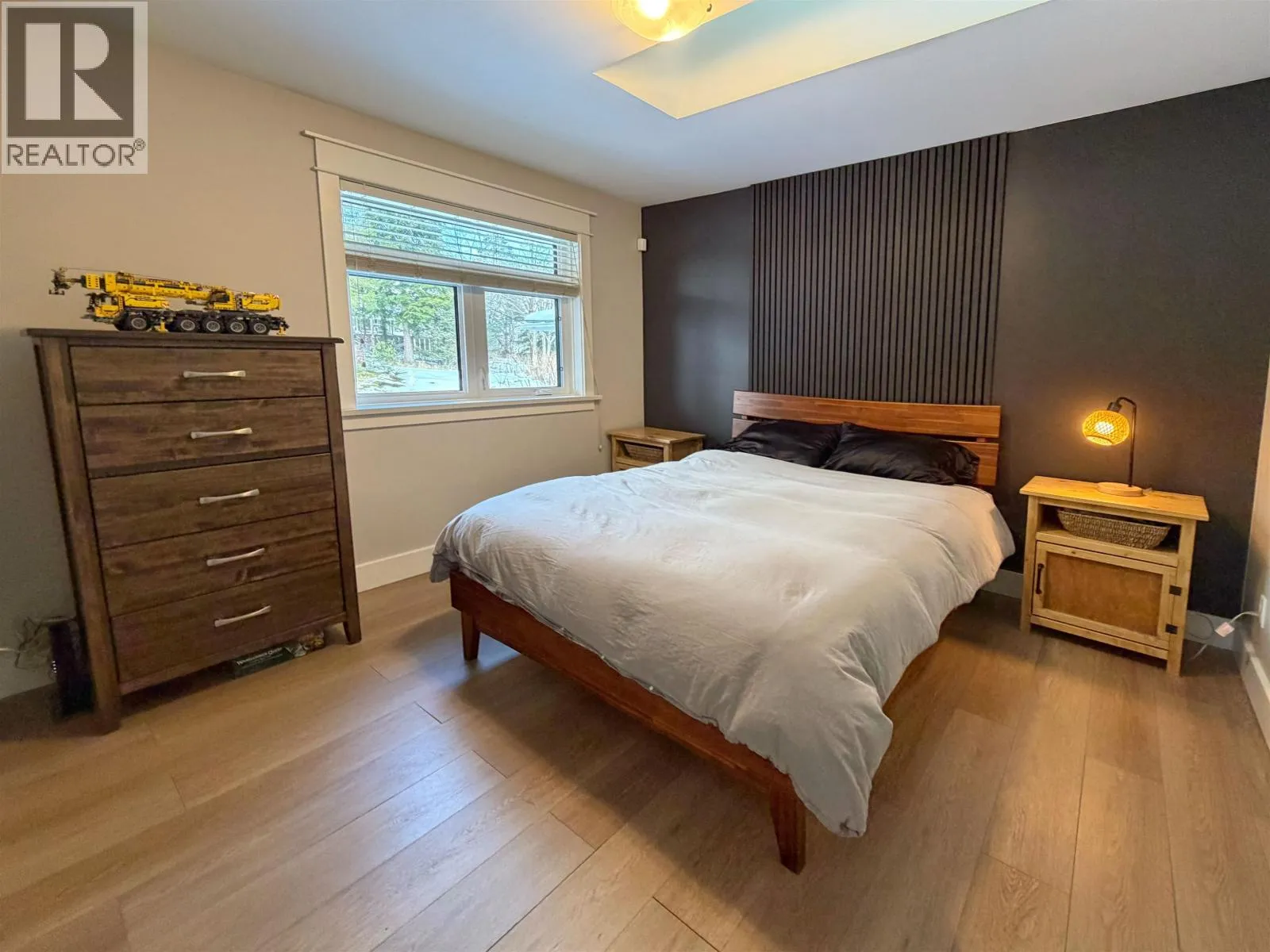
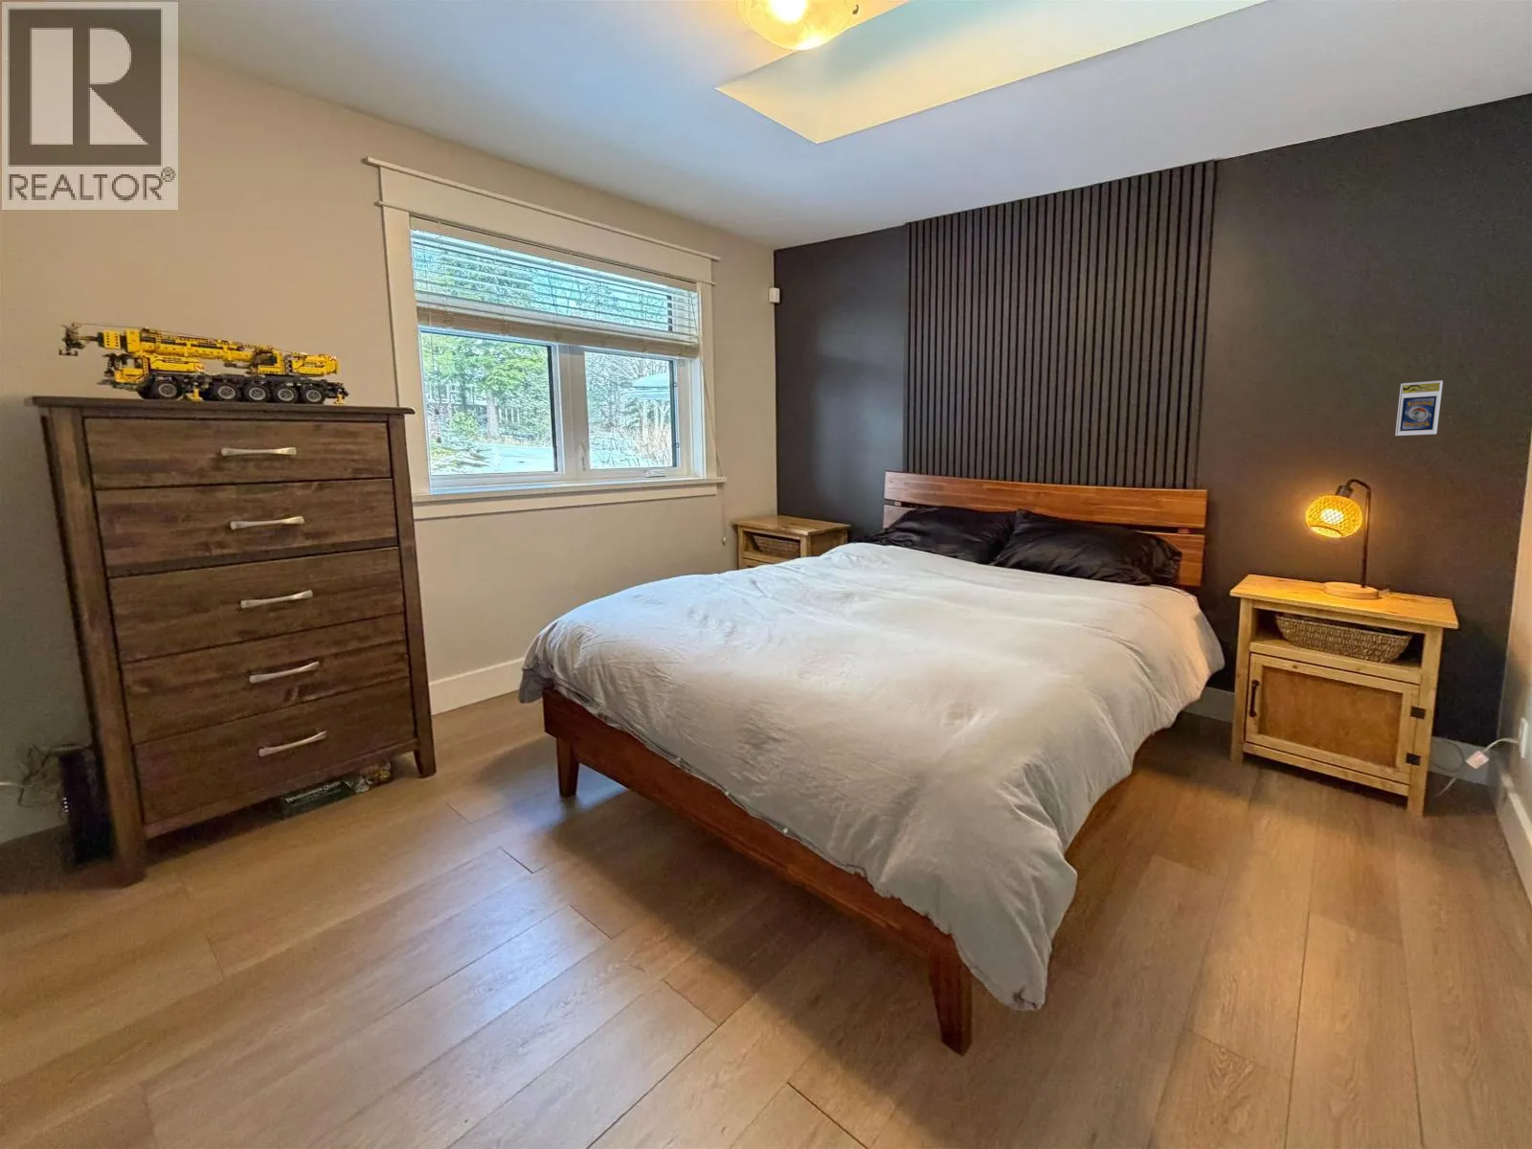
+ trading card display case [1394,379,1444,437]
